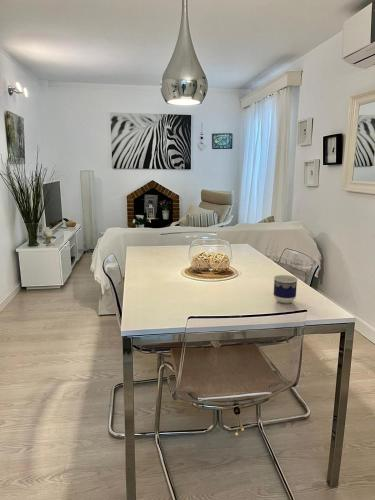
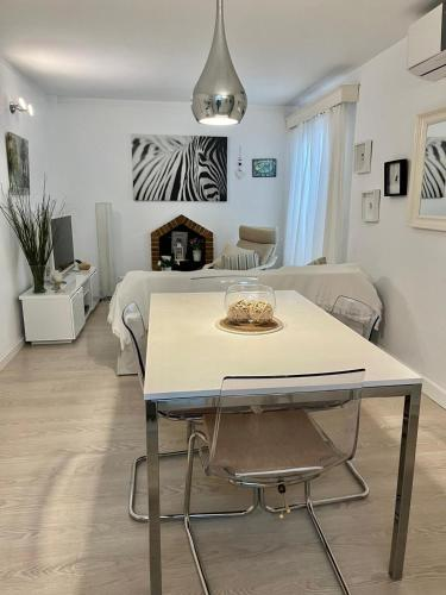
- cup [273,274,299,304]
